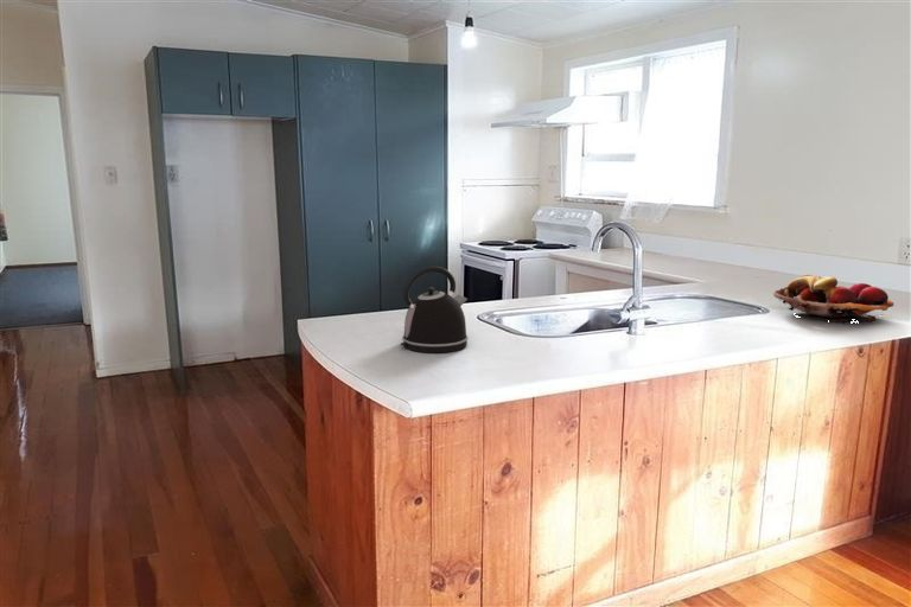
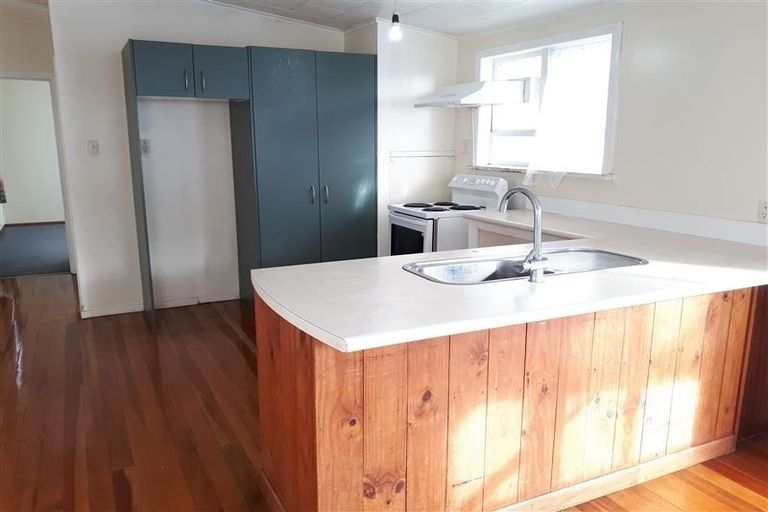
- kettle [400,266,470,353]
- fruit basket [772,274,894,324]
